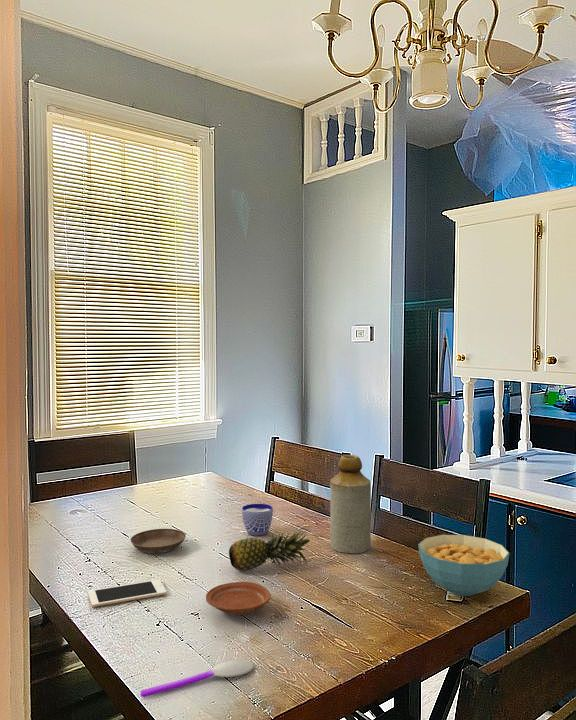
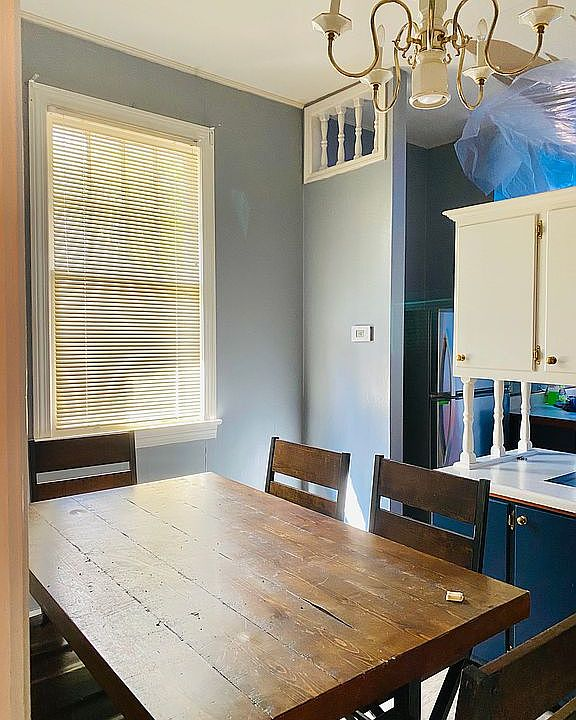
- bottle [329,454,372,554]
- cell phone [87,579,168,608]
- plate [205,581,272,616]
- fruit [228,529,311,572]
- cereal bowl [417,534,510,597]
- spoon [140,659,255,698]
- saucer [129,528,187,554]
- cup [241,503,274,536]
